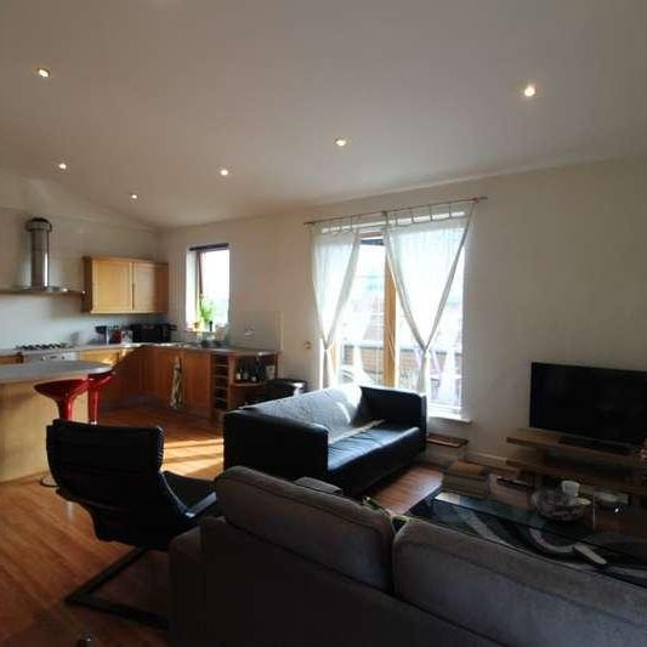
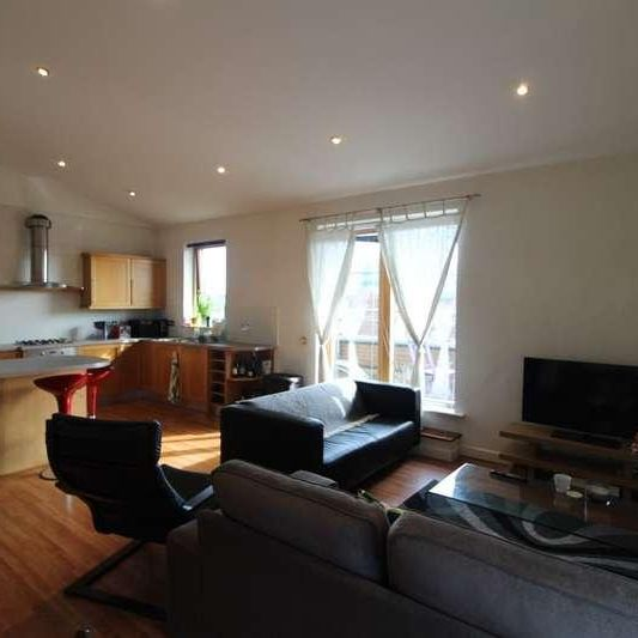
- remote control [571,544,611,569]
- decorative bowl [529,489,585,522]
- book stack [437,459,493,500]
